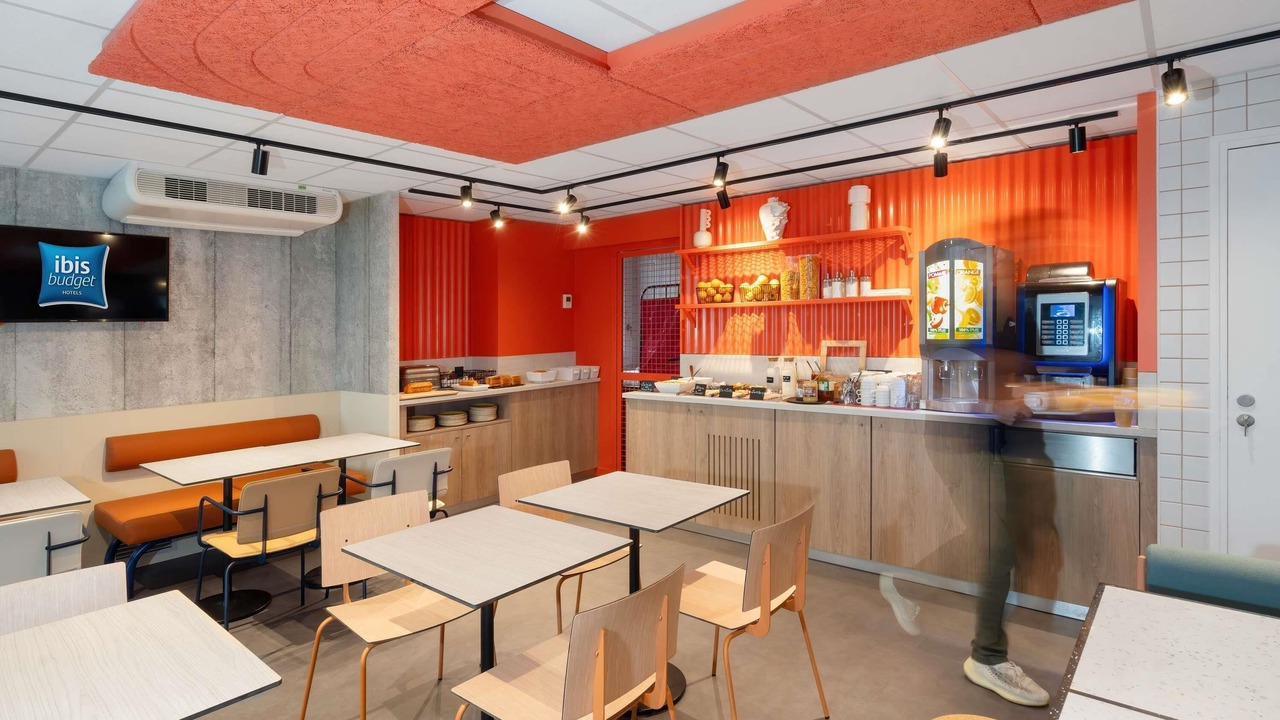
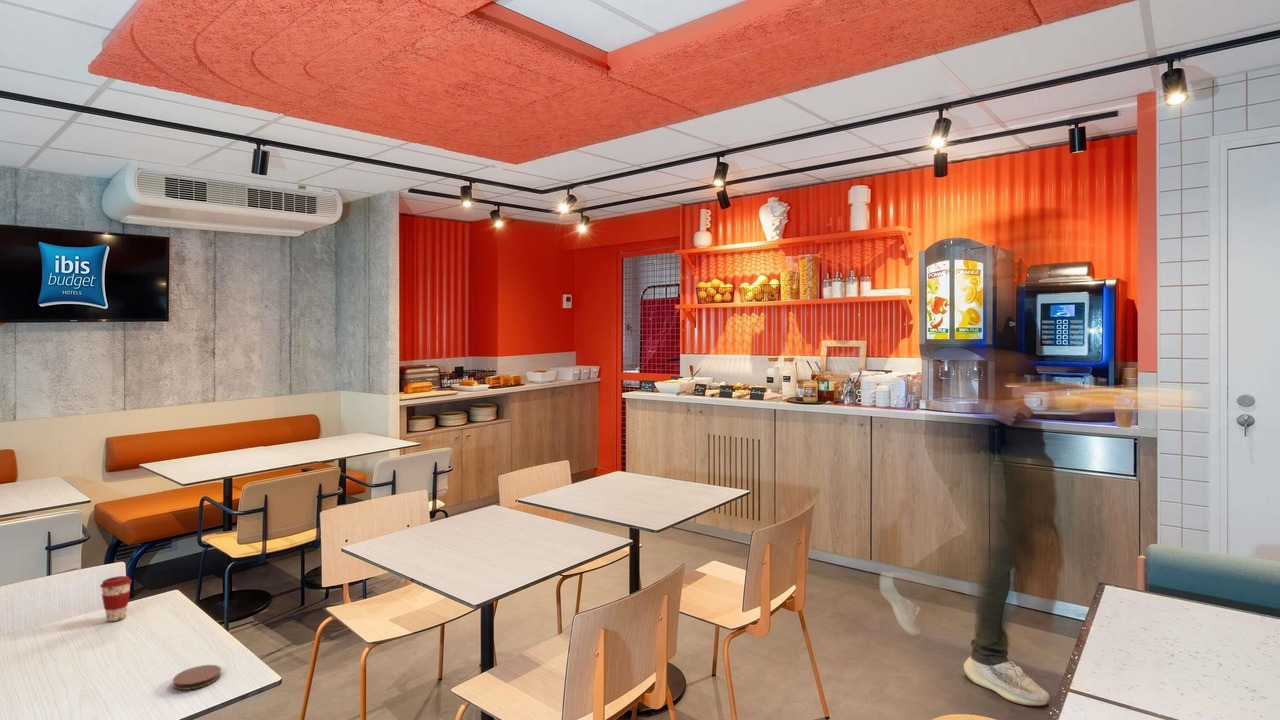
+ coffee cup [99,575,133,622]
+ coaster [172,664,222,691]
